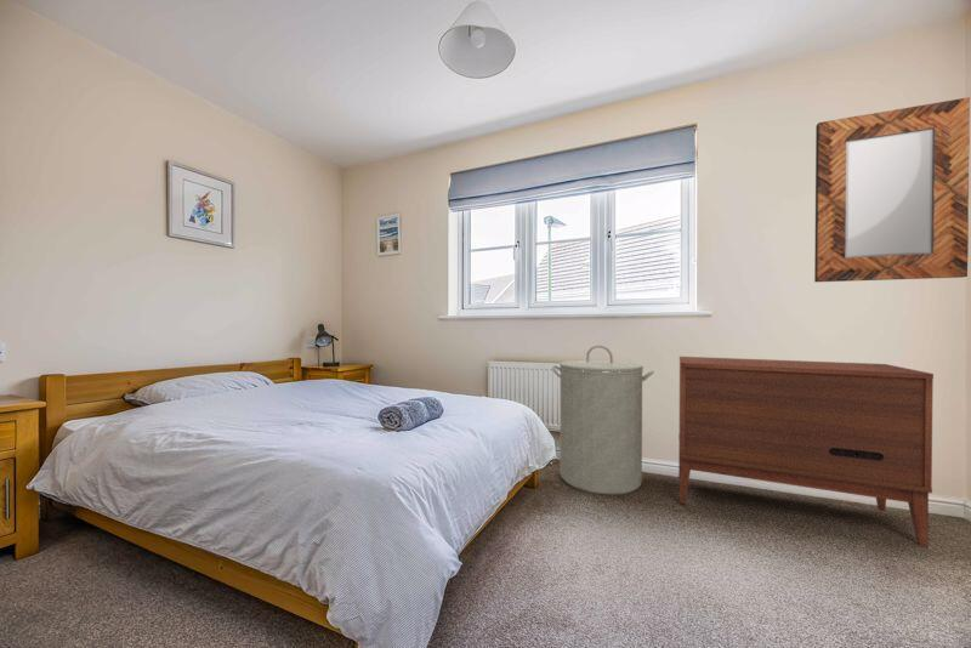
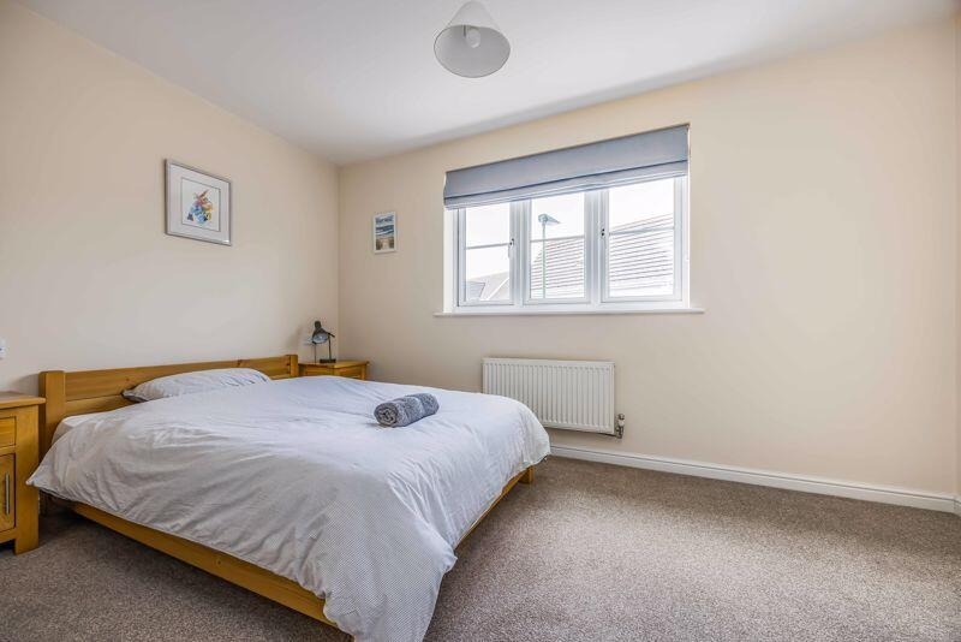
- home mirror [813,96,971,283]
- laundry hamper [551,345,655,496]
- dresser [677,356,935,548]
